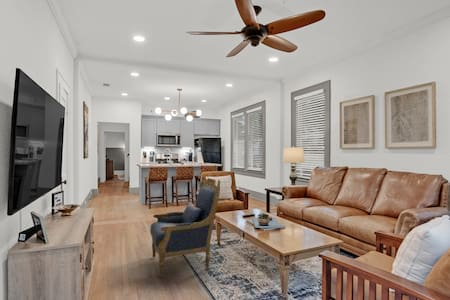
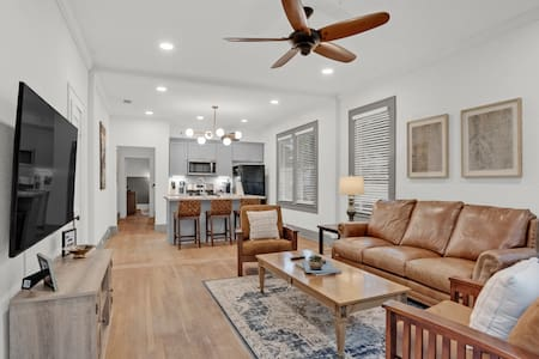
- armchair [149,175,221,279]
